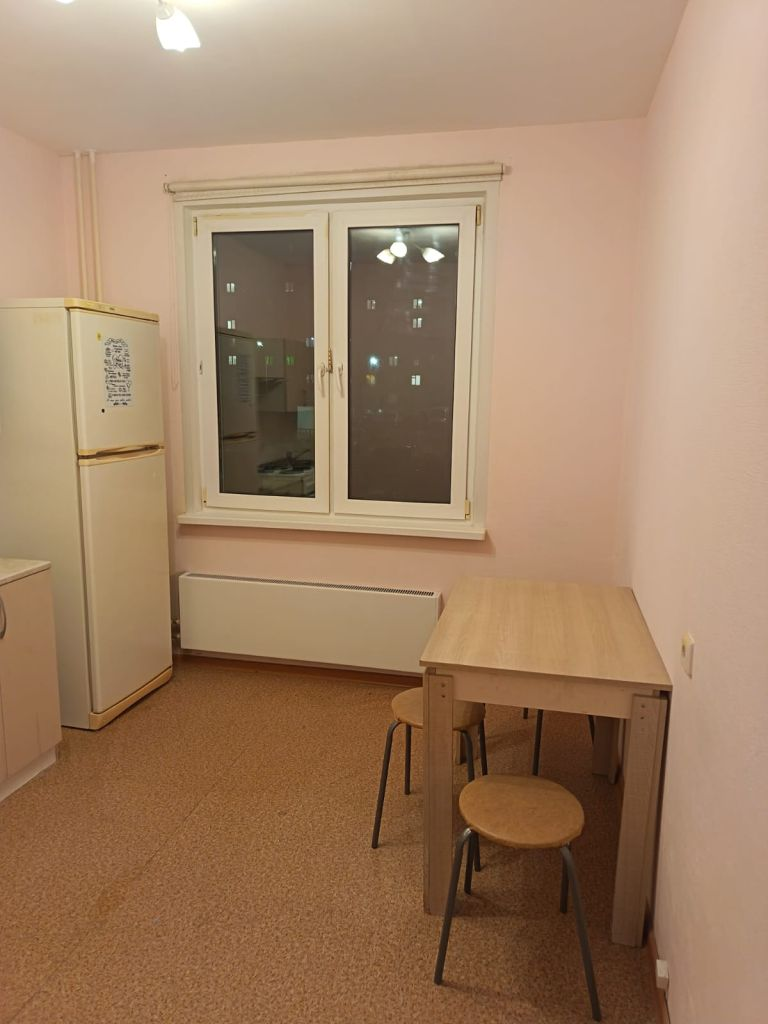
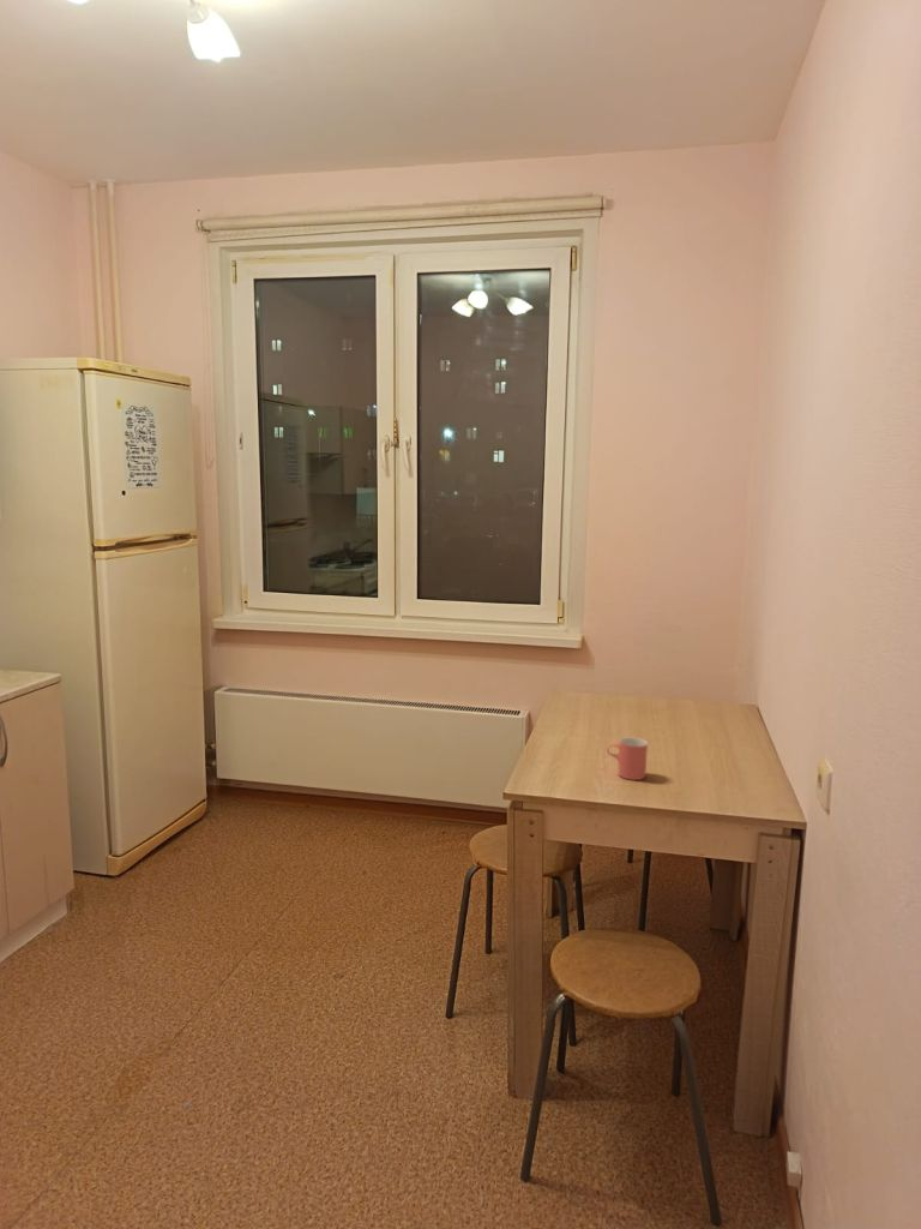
+ cup [606,737,649,781]
